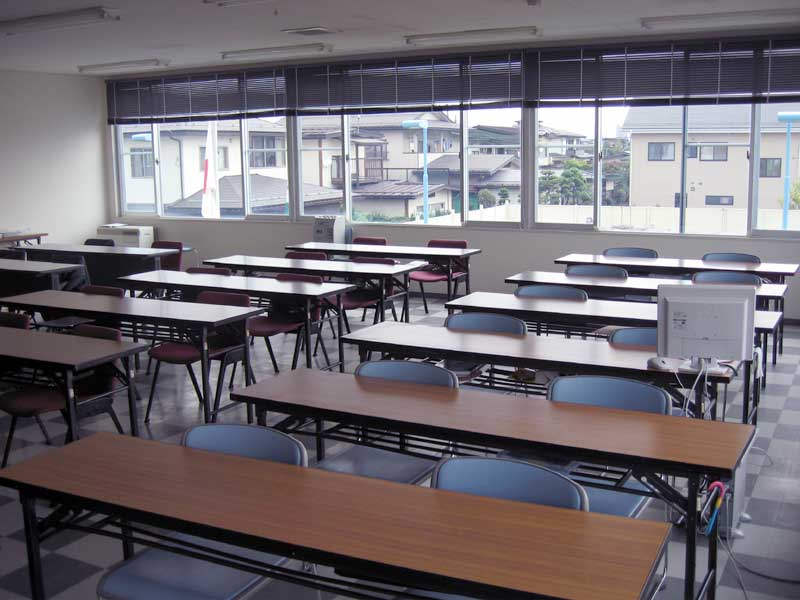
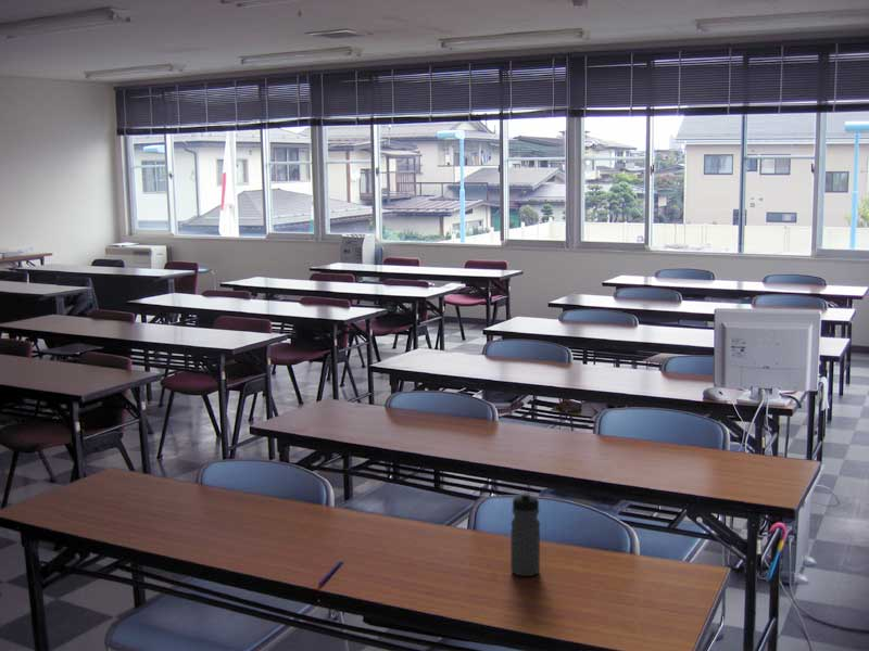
+ water bottle [509,490,541,577]
+ pen [317,559,345,587]
